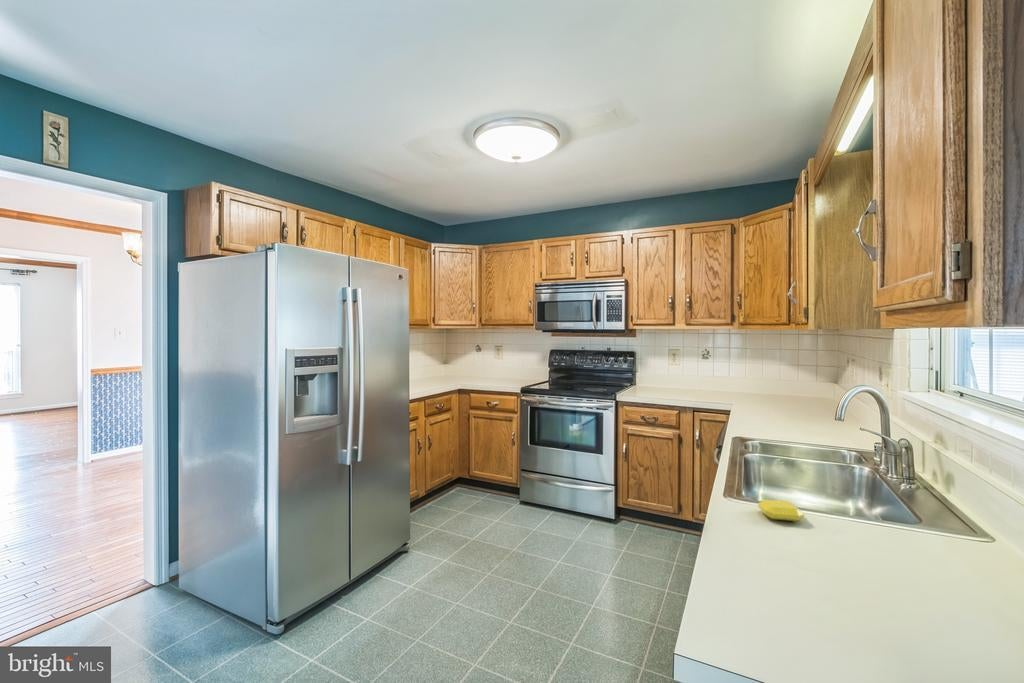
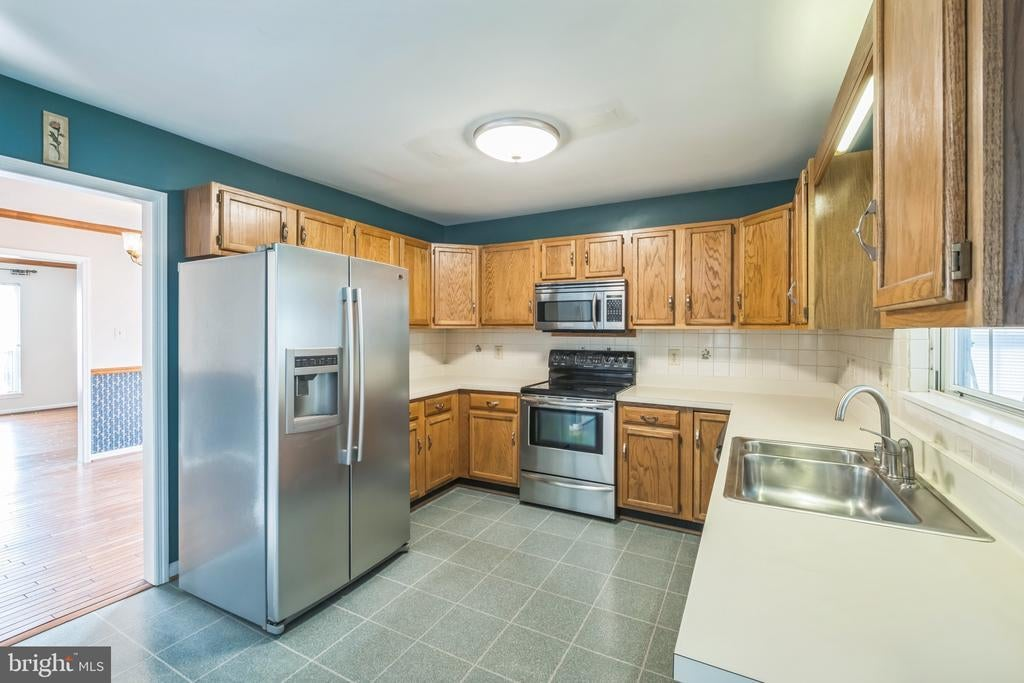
- soap bar [757,499,805,522]
